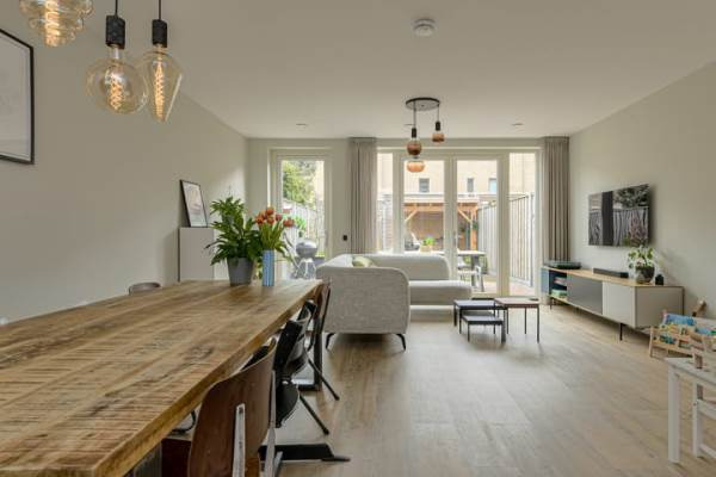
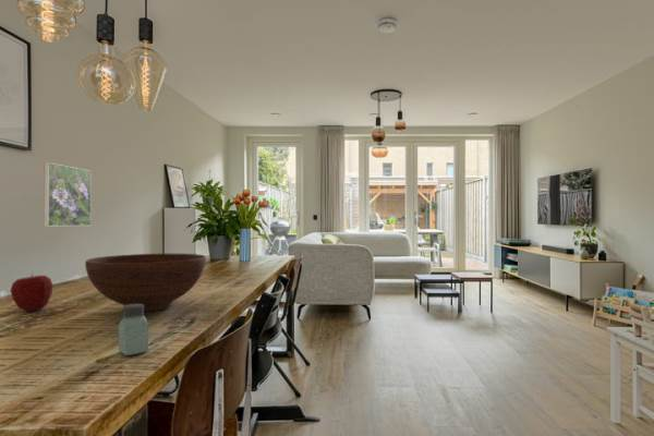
+ fruit bowl [84,253,207,313]
+ apple [9,272,53,313]
+ saltshaker [118,304,149,356]
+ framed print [43,161,92,228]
